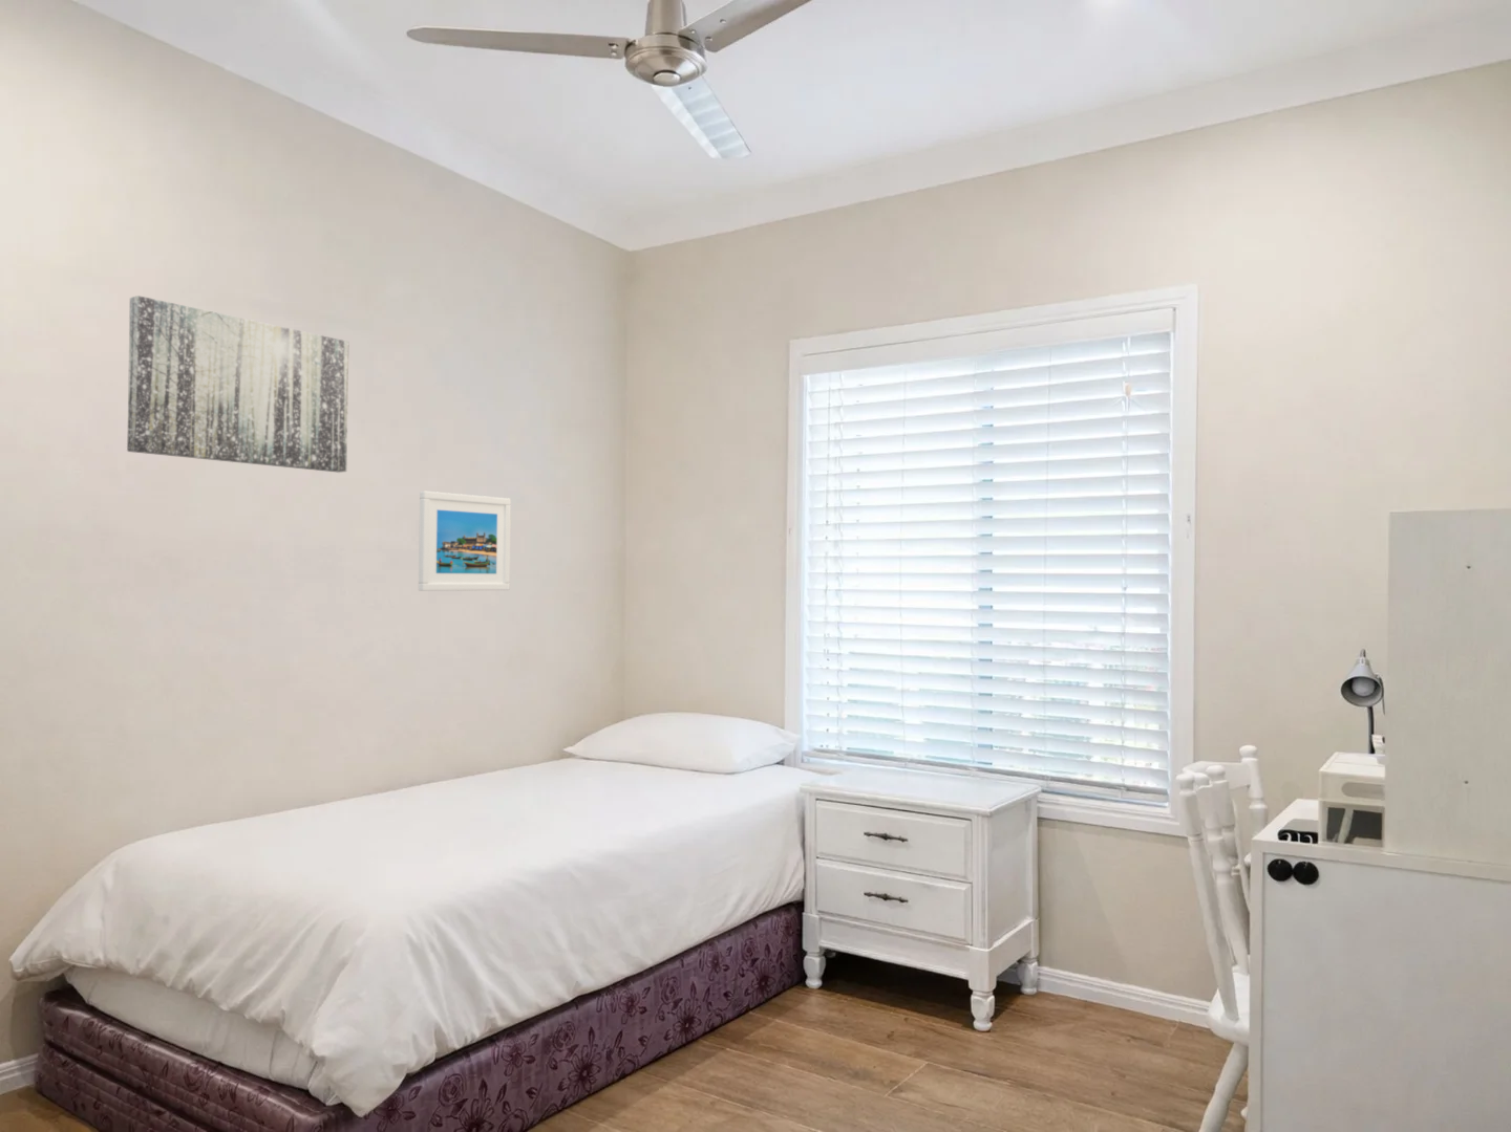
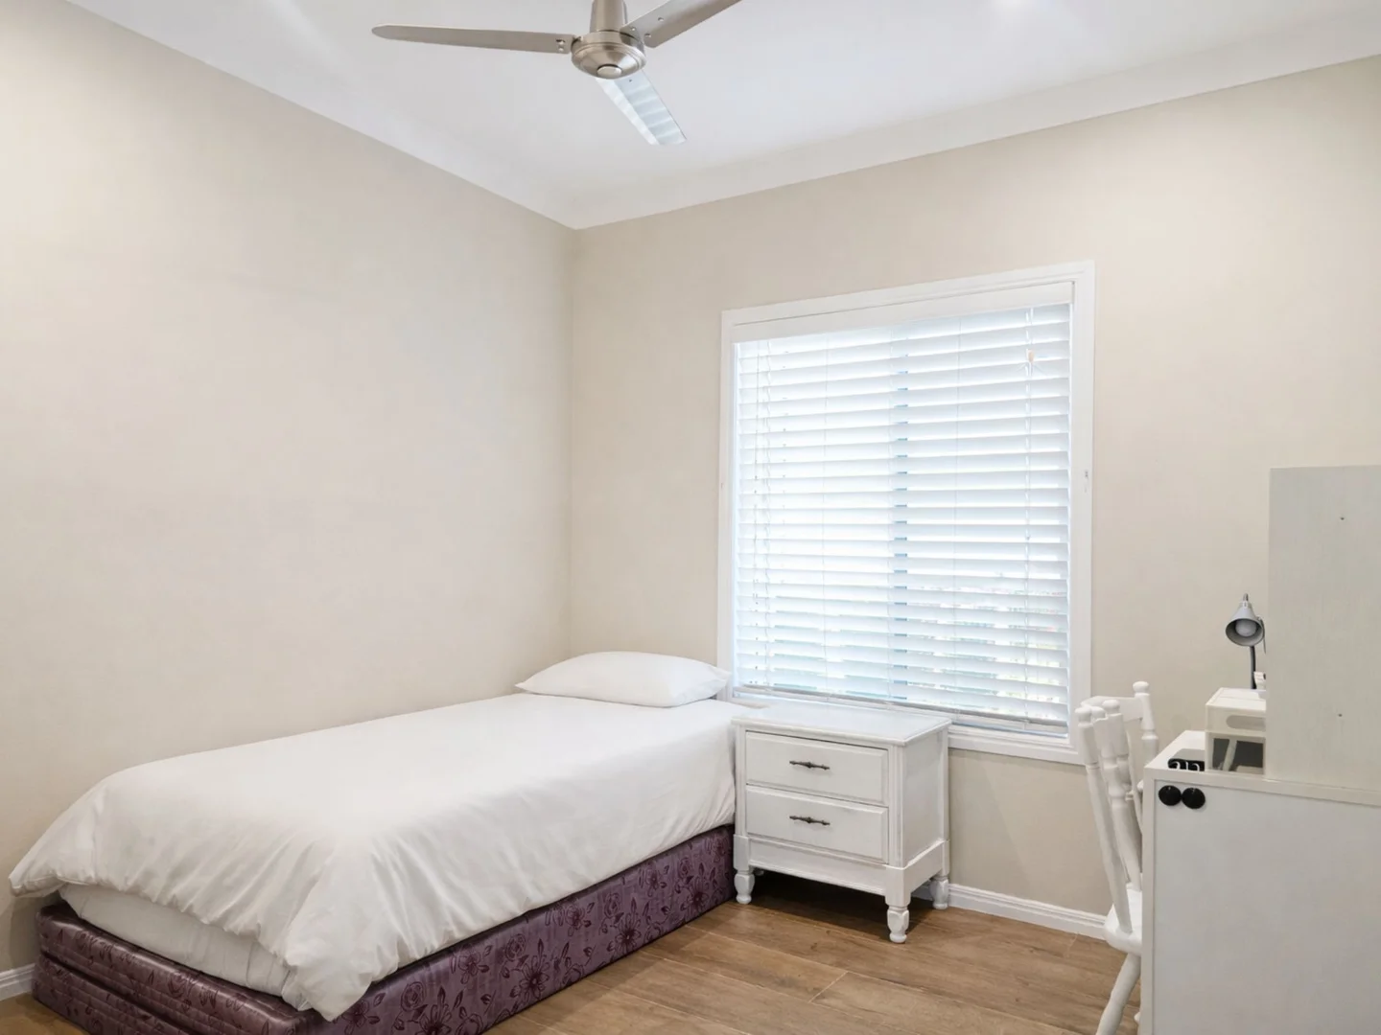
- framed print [418,491,512,592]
- wall art [126,295,350,473]
